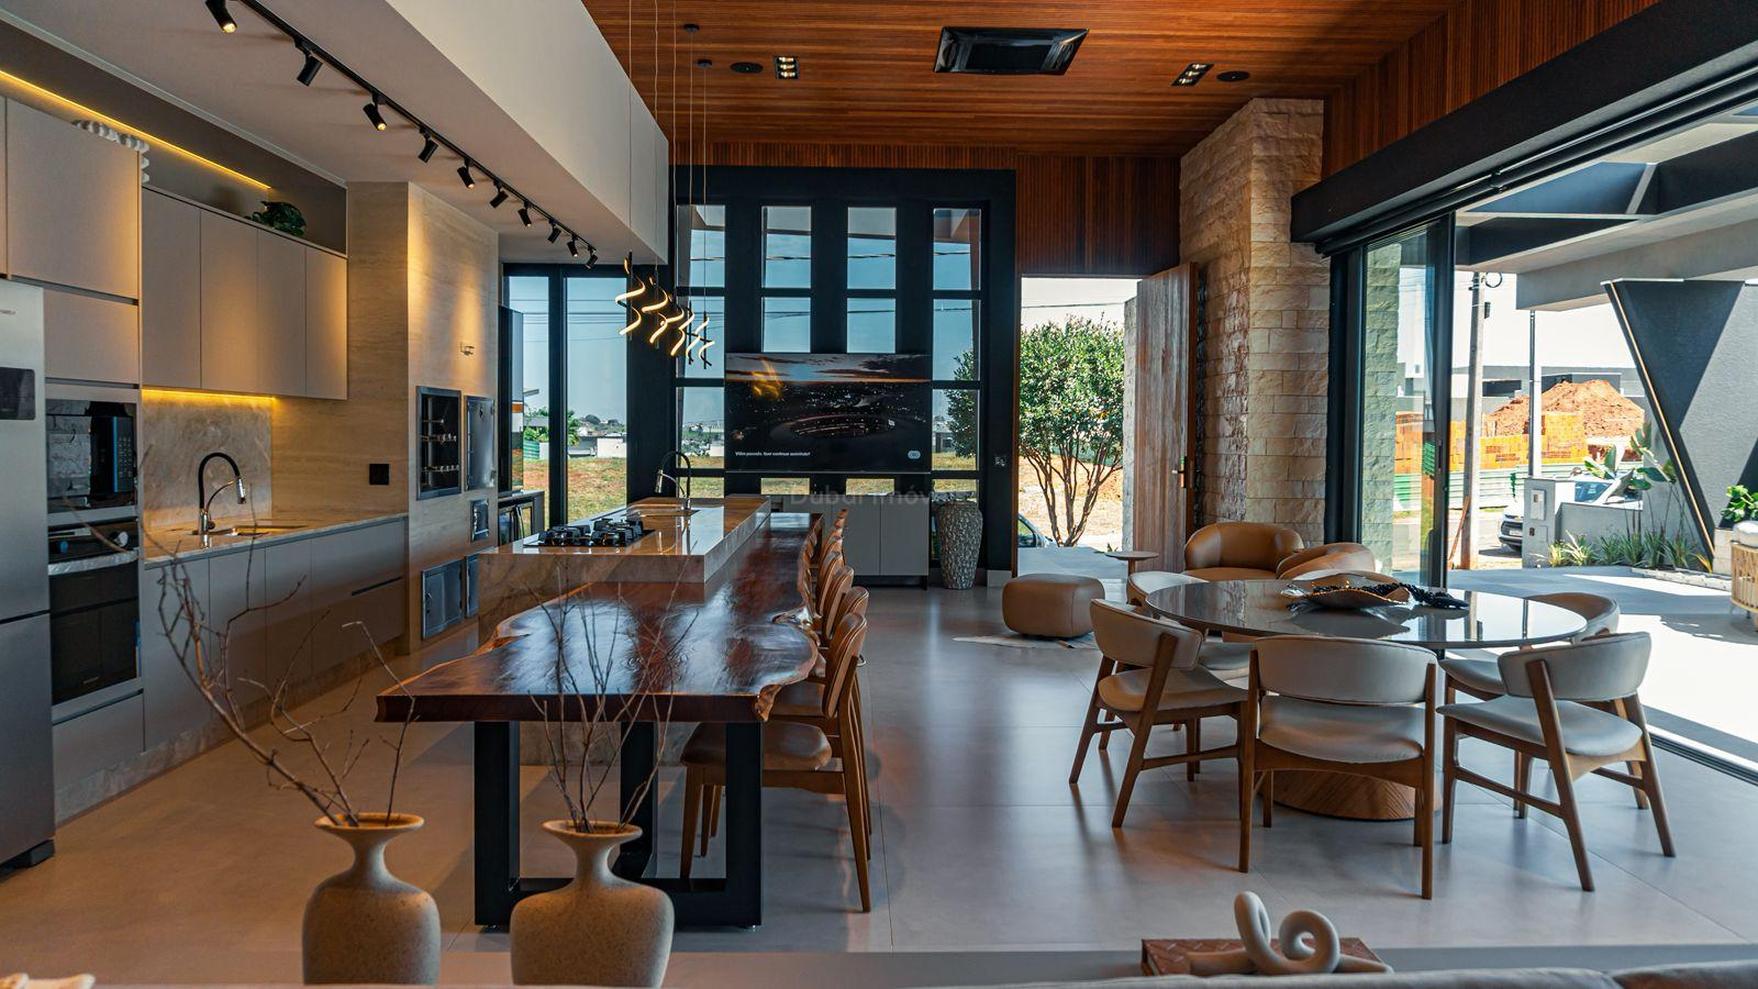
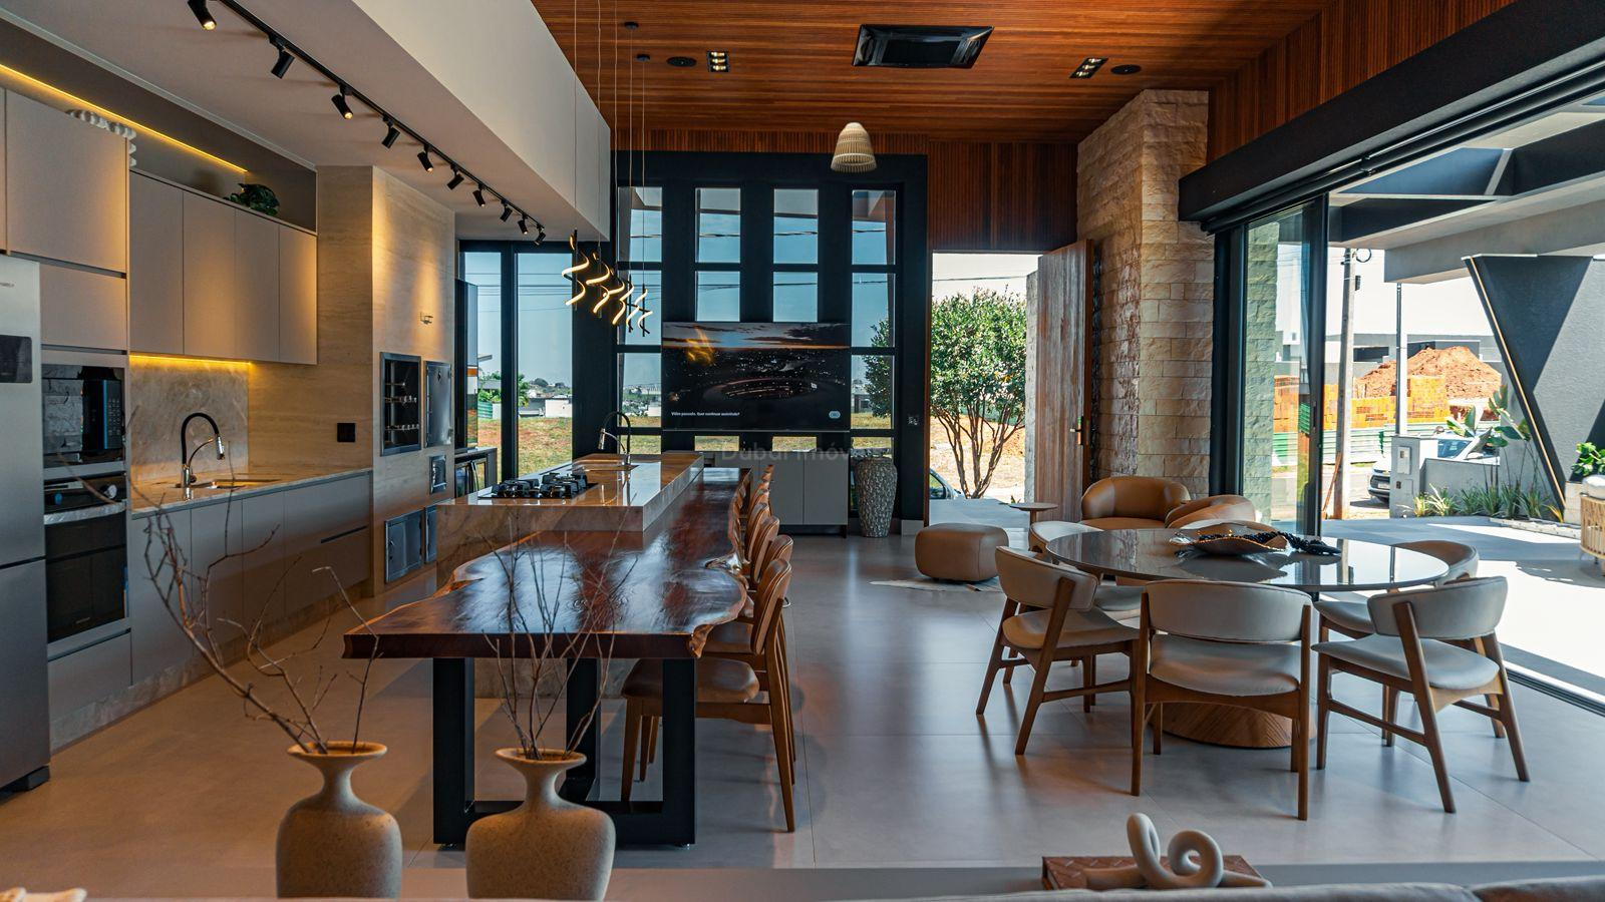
+ lamp shade [830,122,876,173]
